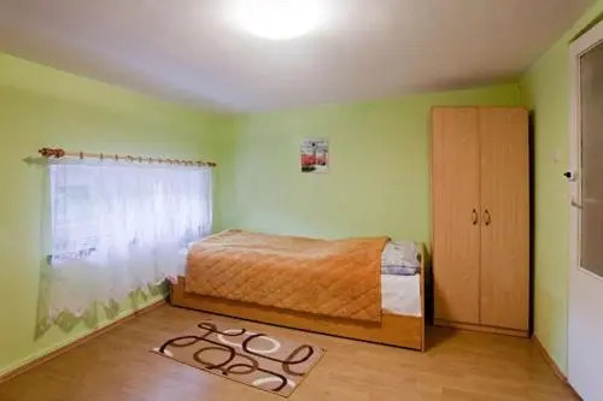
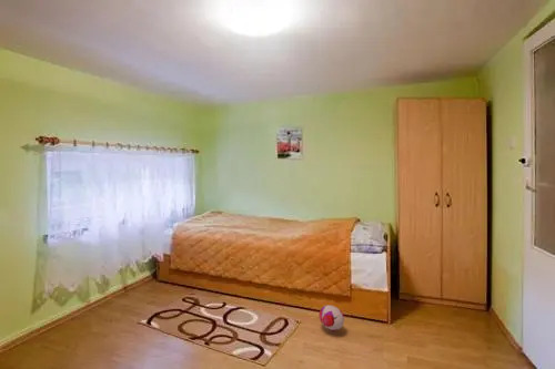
+ plush toy [319,305,345,332]
